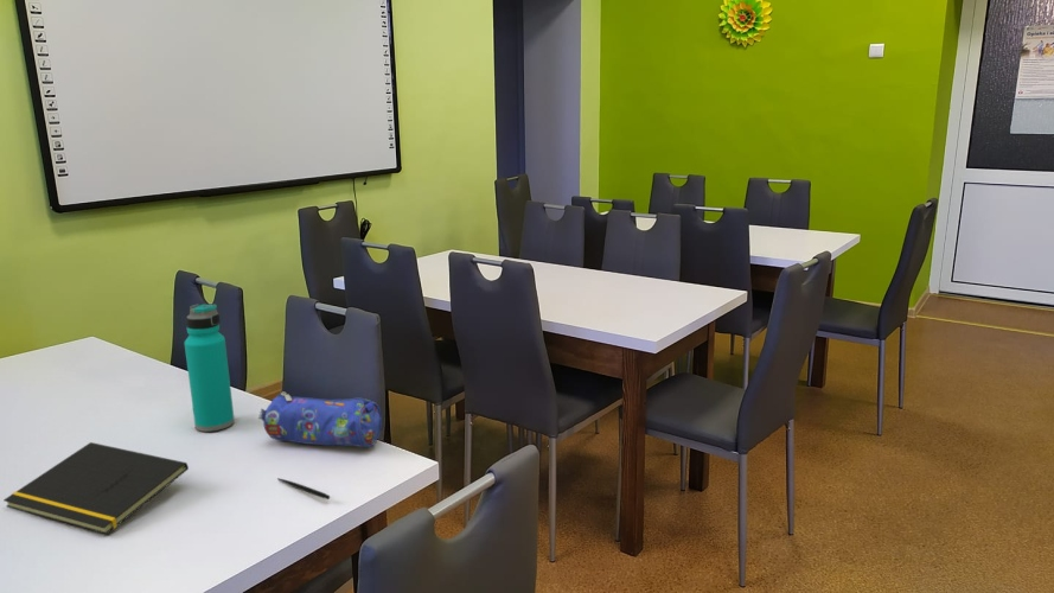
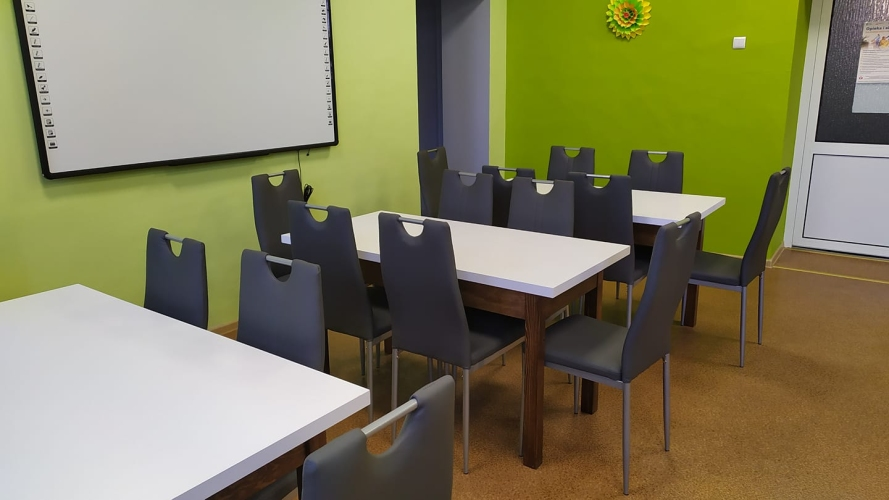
- pencil case [257,390,383,448]
- notepad [2,441,190,536]
- pen [276,477,331,500]
- water bottle [184,304,236,433]
